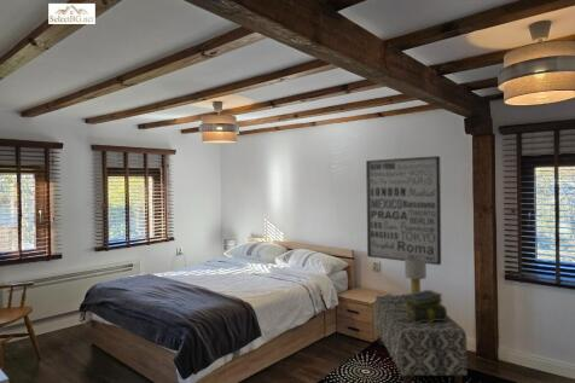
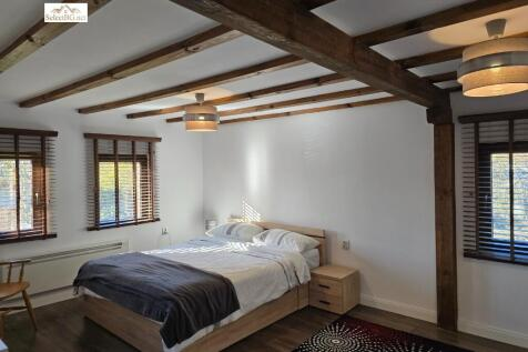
- stack of books [403,289,448,323]
- table lamp [395,257,428,308]
- bench [374,295,469,383]
- wall art [365,155,442,266]
